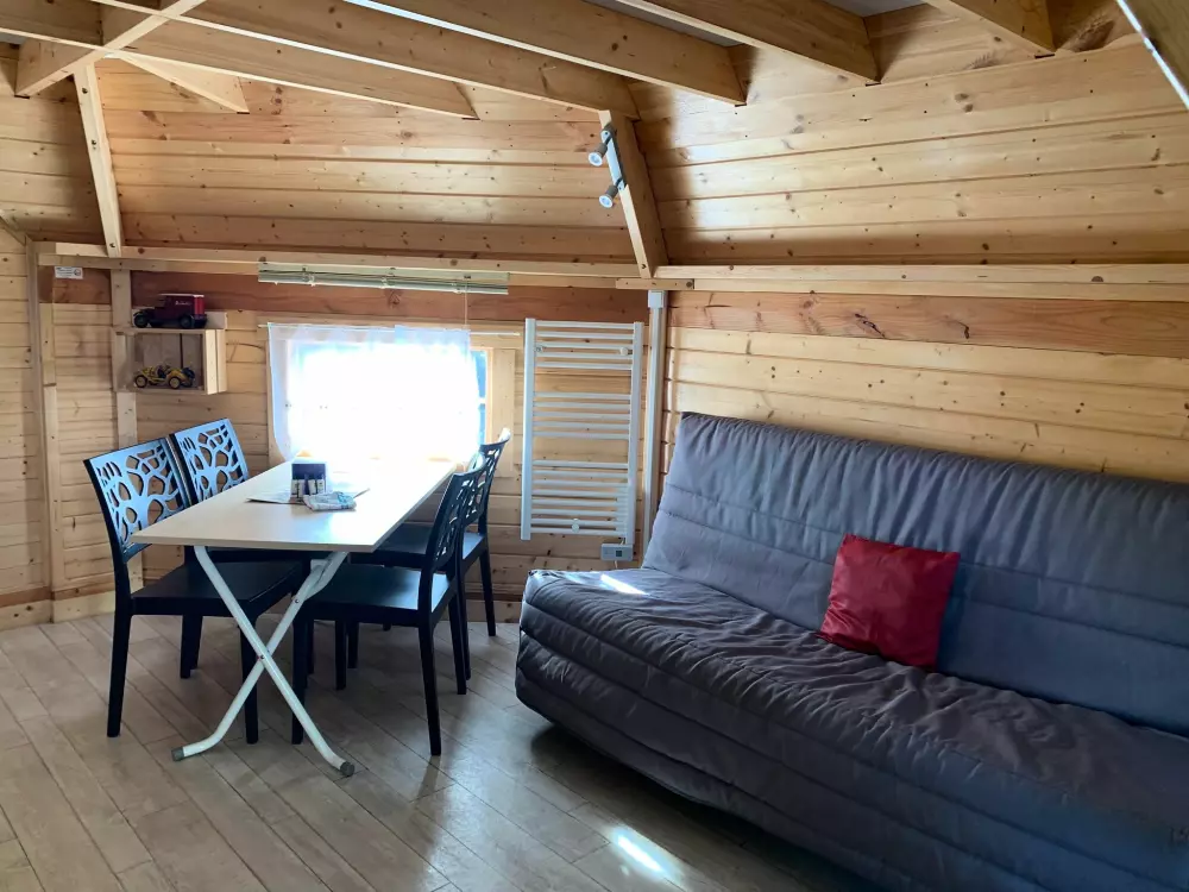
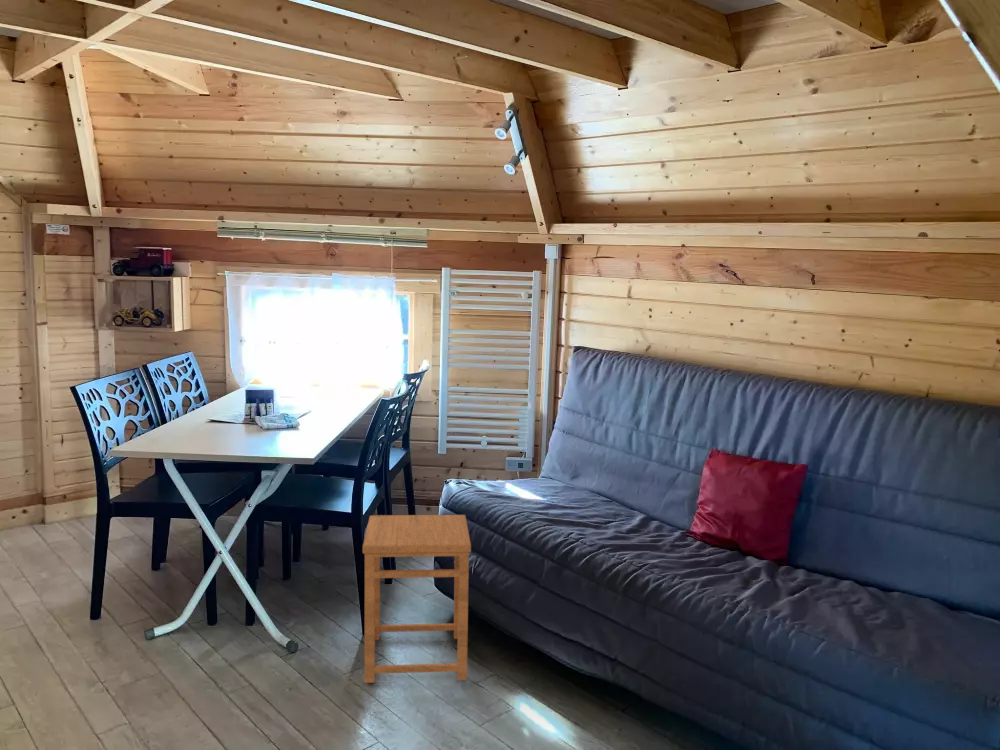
+ side table [362,514,472,684]
